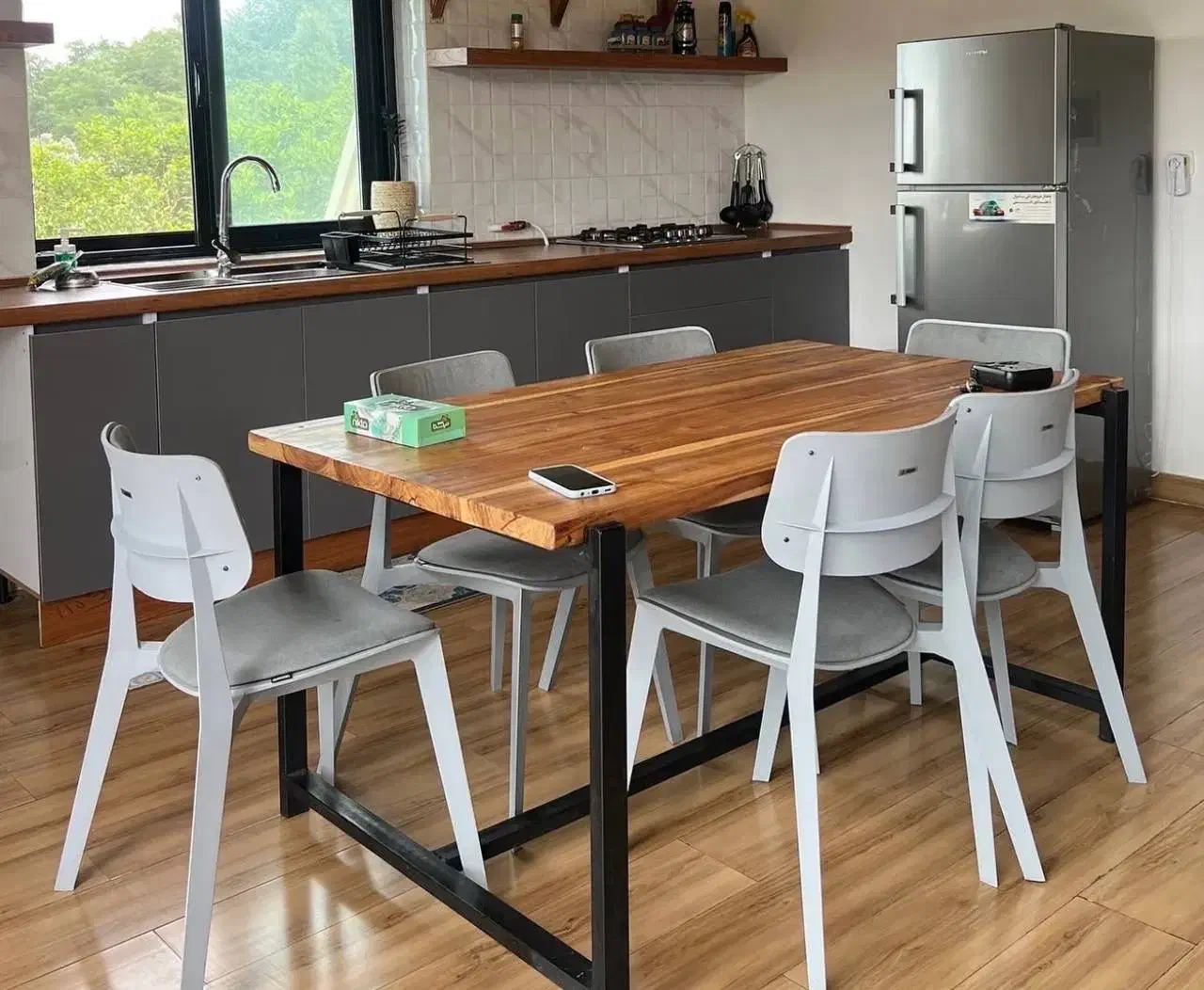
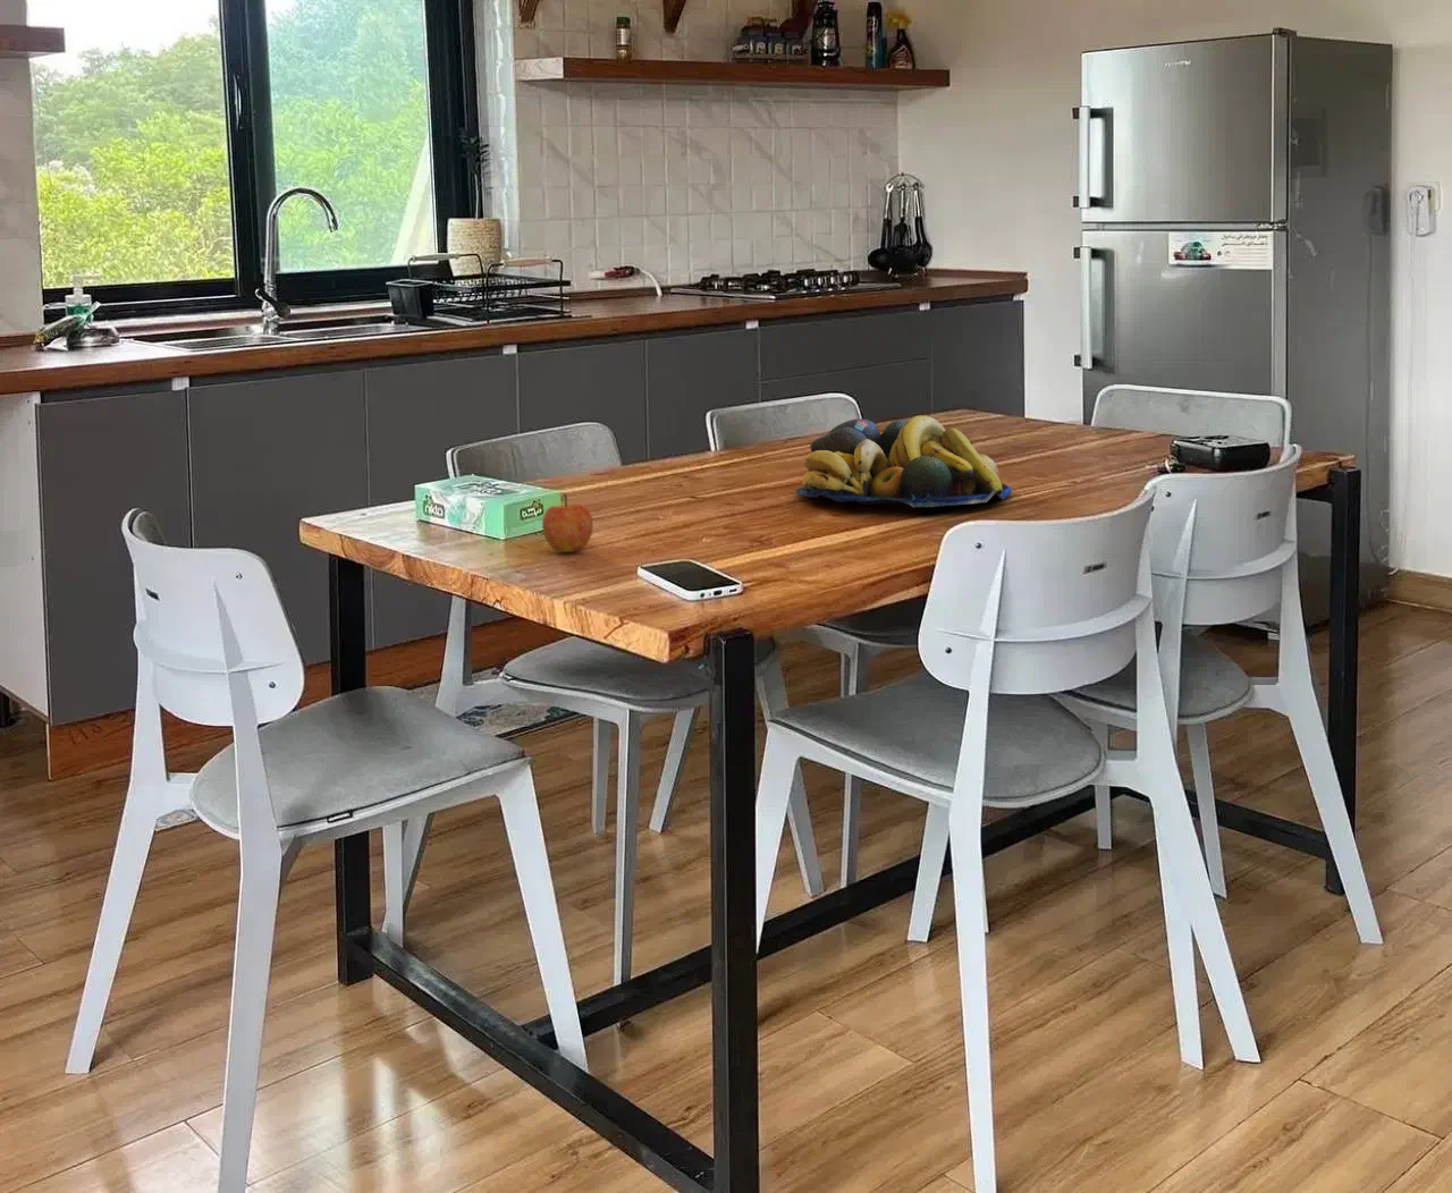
+ fruit bowl [795,413,1013,509]
+ apple [541,493,595,553]
